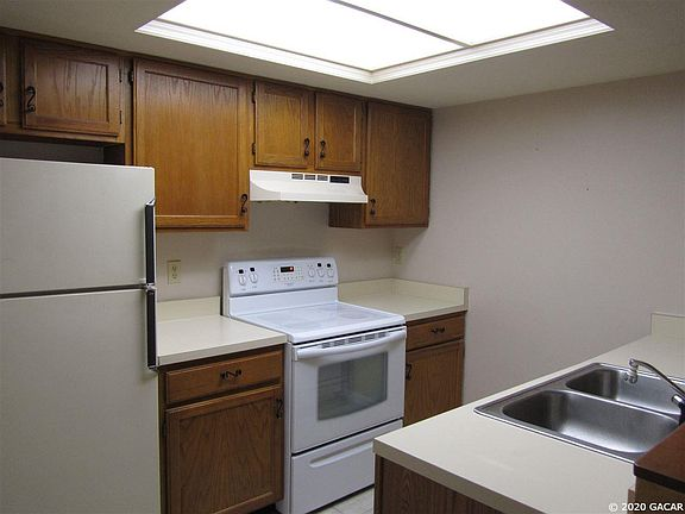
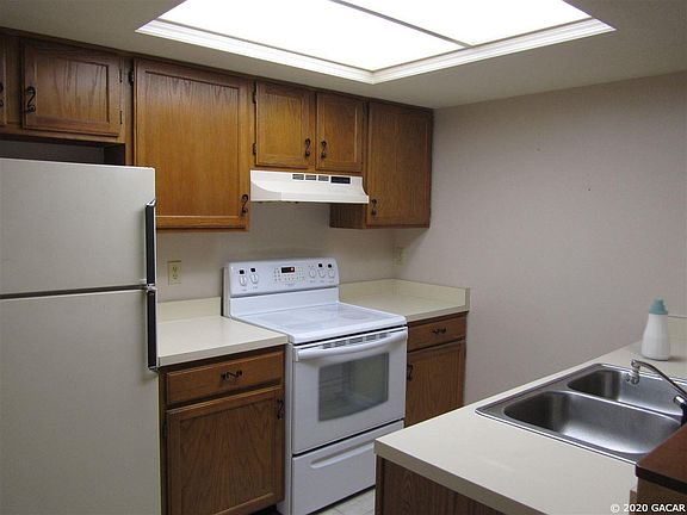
+ soap bottle [640,298,671,361]
